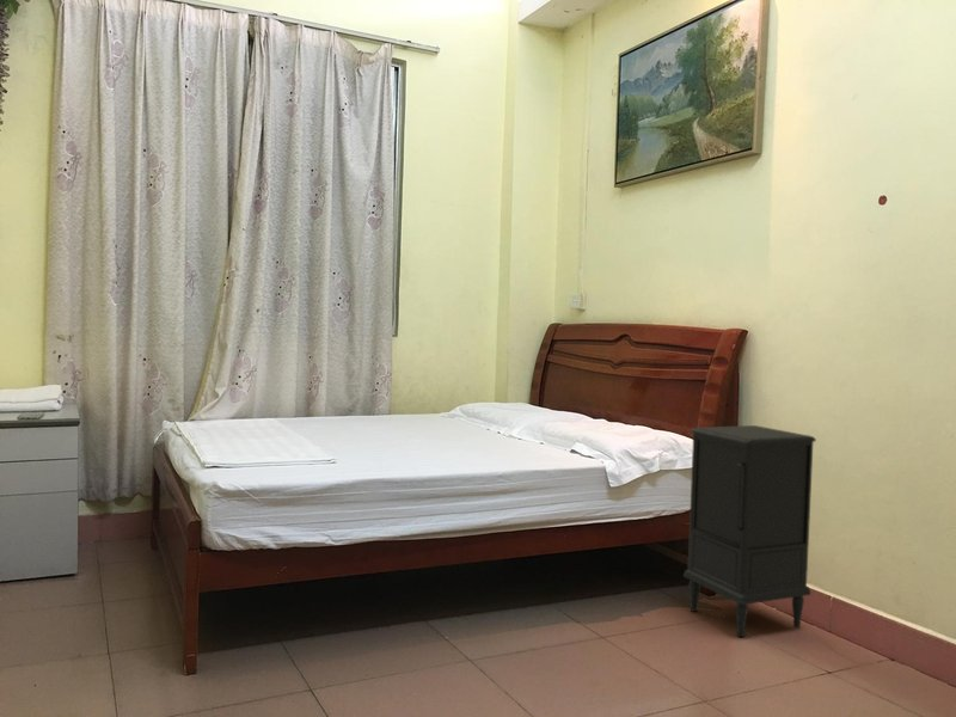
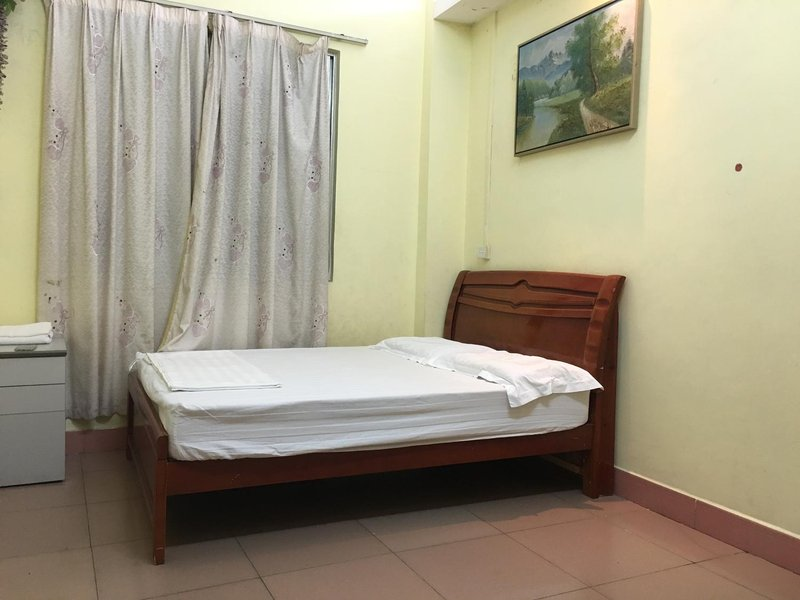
- nightstand [682,424,817,638]
